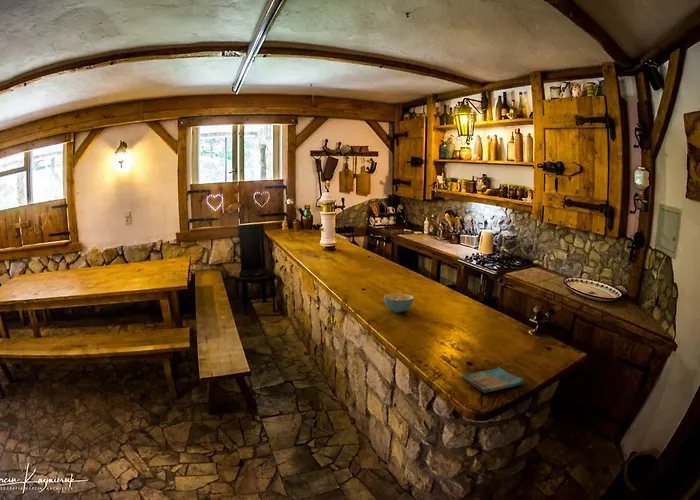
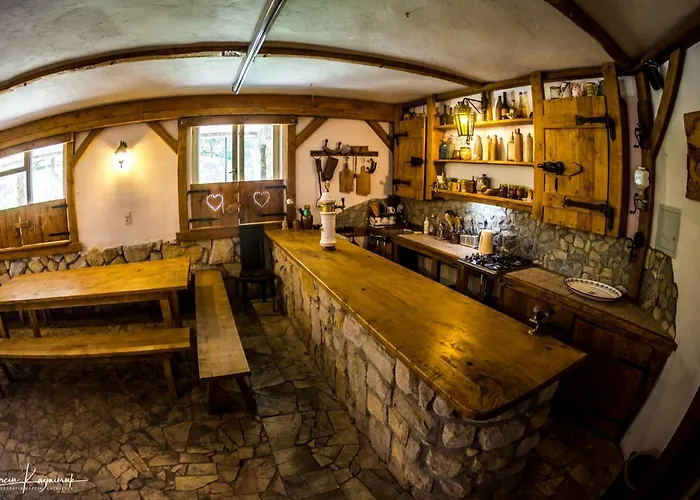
- cereal bowl [383,292,415,313]
- dish towel [461,366,525,394]
